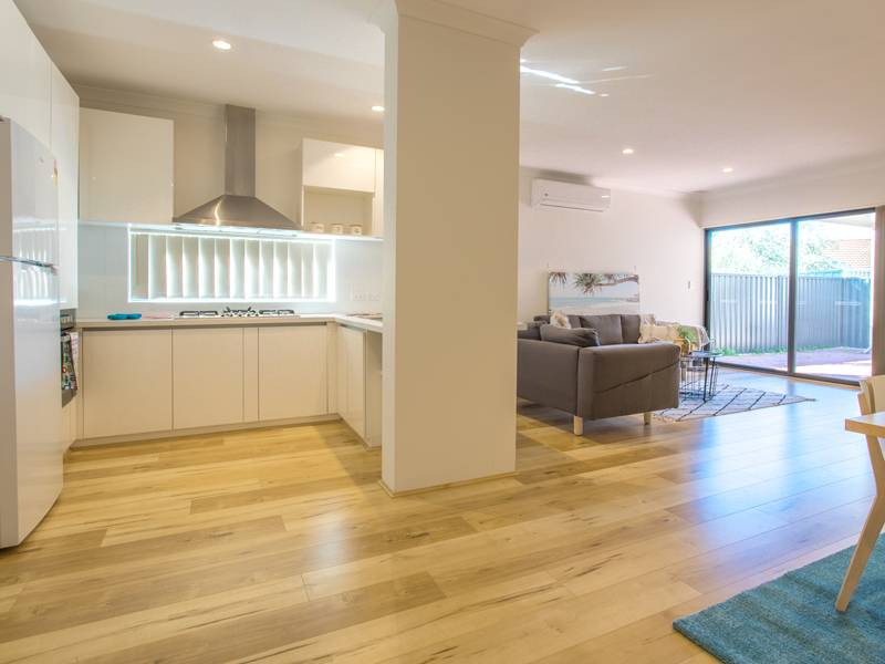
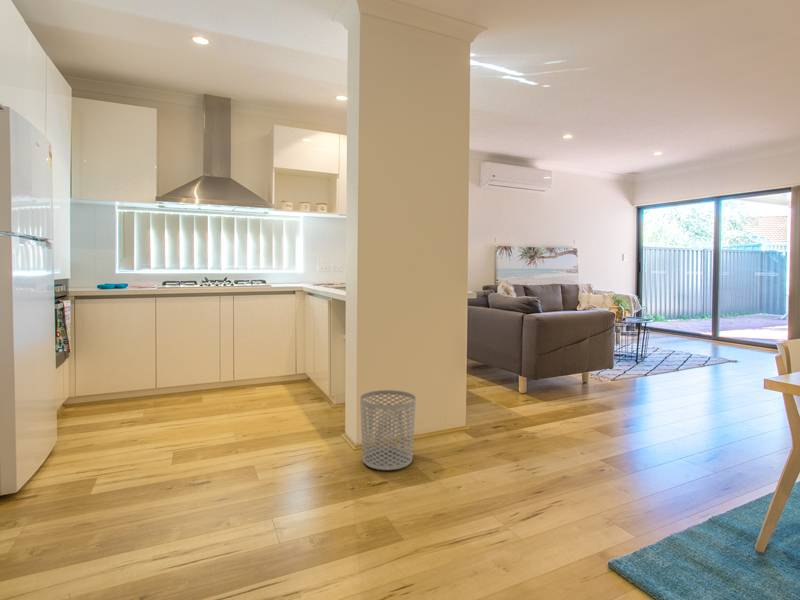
+ waste bin [359,389,417,471]
